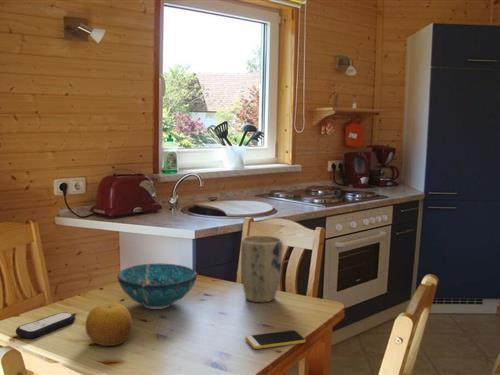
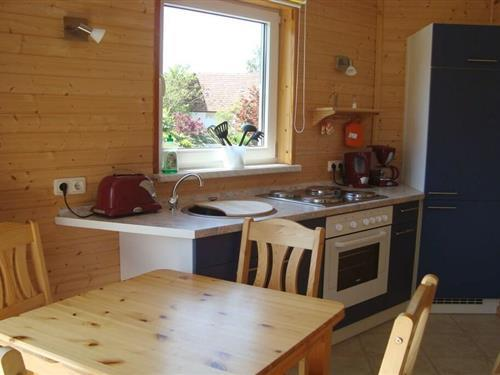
- fruit [84,302,133,347]
- remote control [15,311,76,340]
- plant pot [240,235,284,304]
- decorative bowl [116,263,198,310]
- smartphone [244,329,307,350]
